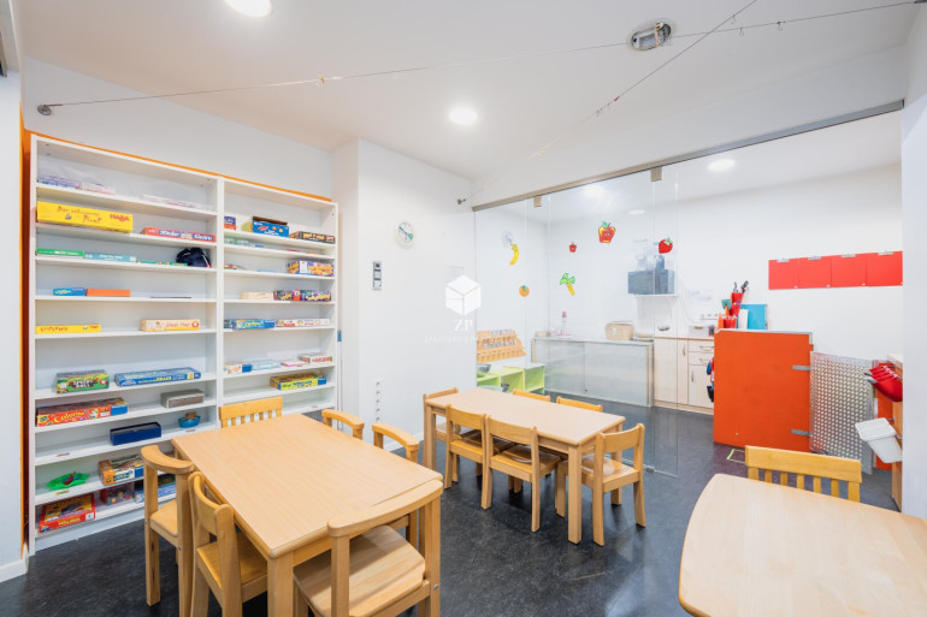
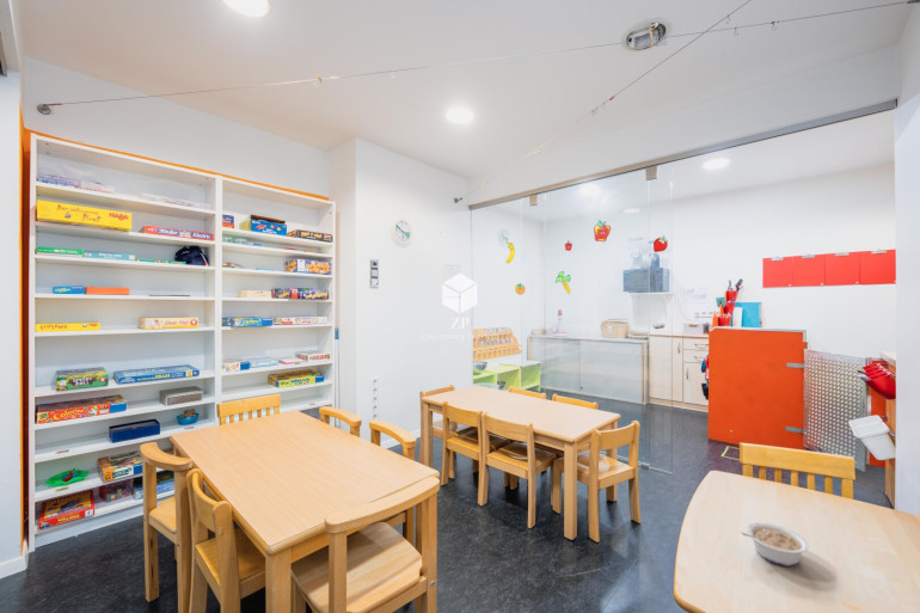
+ legume [740,522,810,566]
